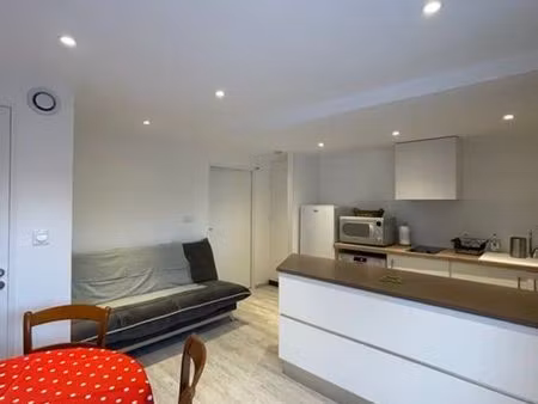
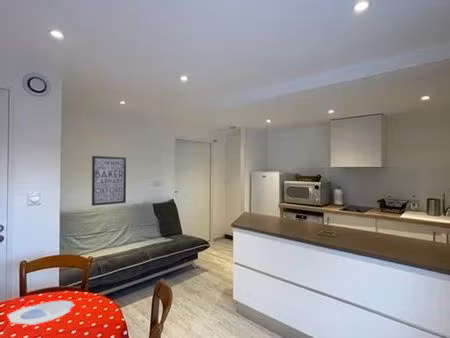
+ plate [7,300,74,326]
+ wall art [91,155,127,207]
